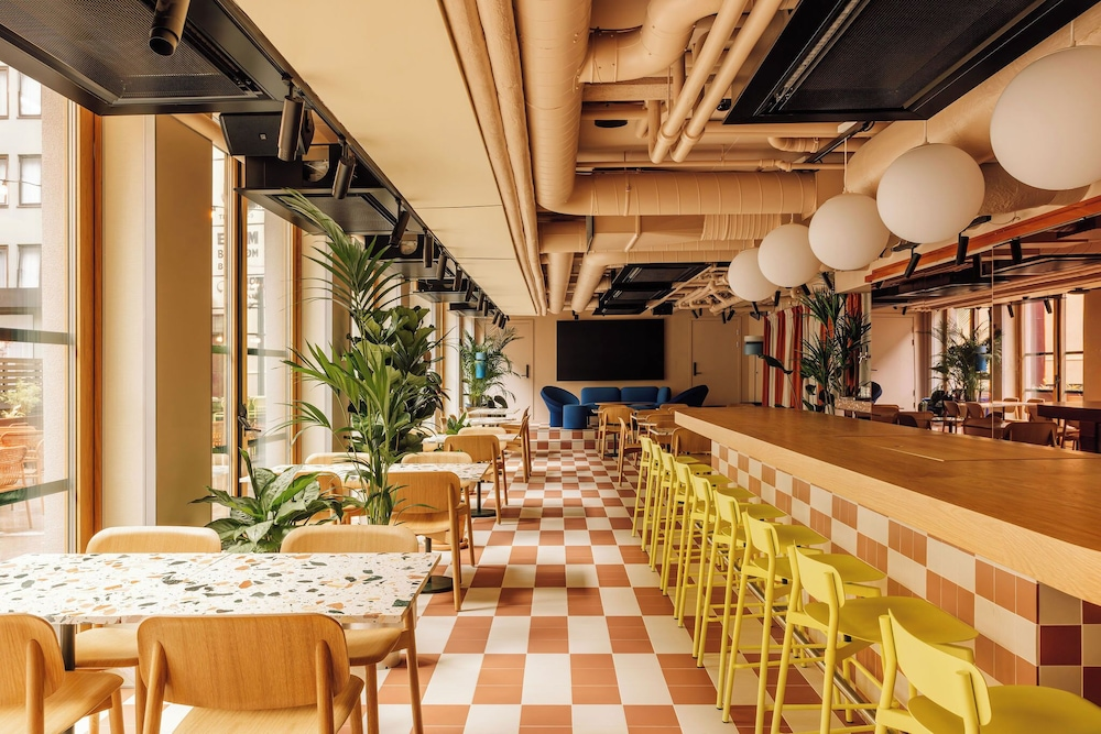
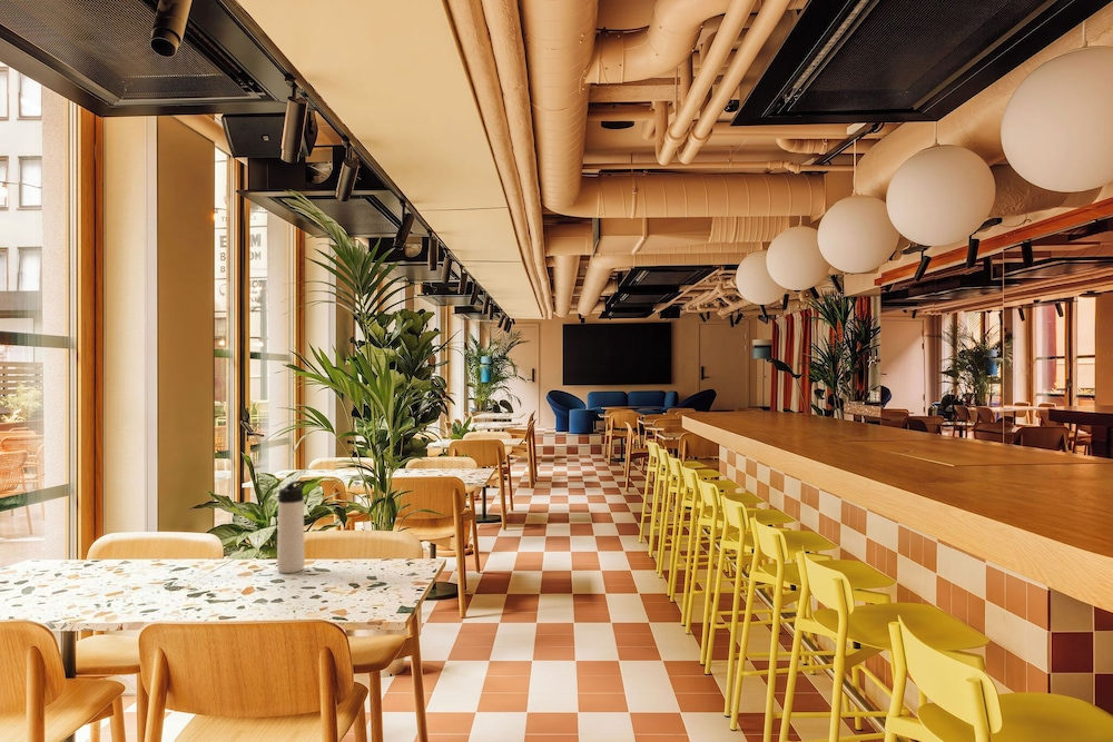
+ thermos bottle [276,479,306,574]
